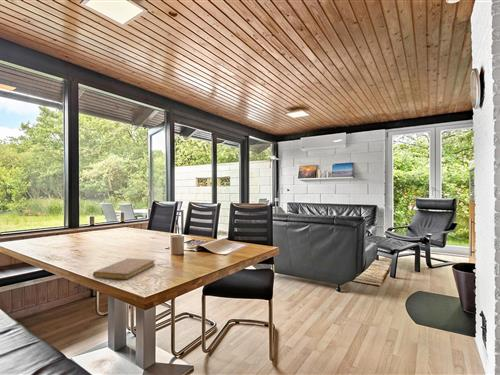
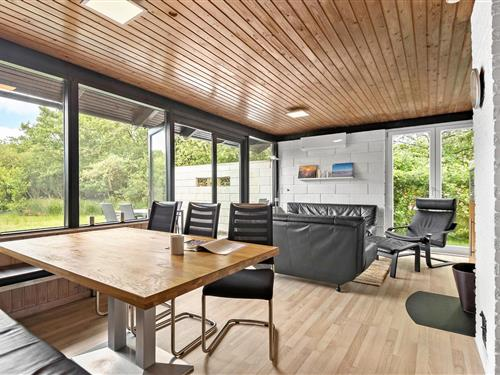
- notebook [92,257,156,281]
